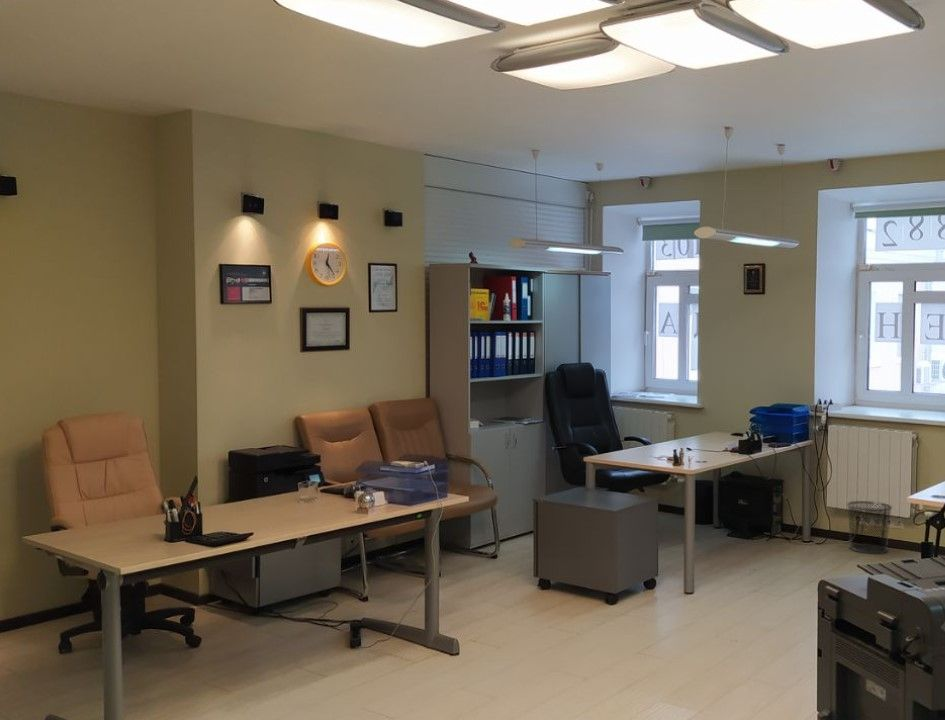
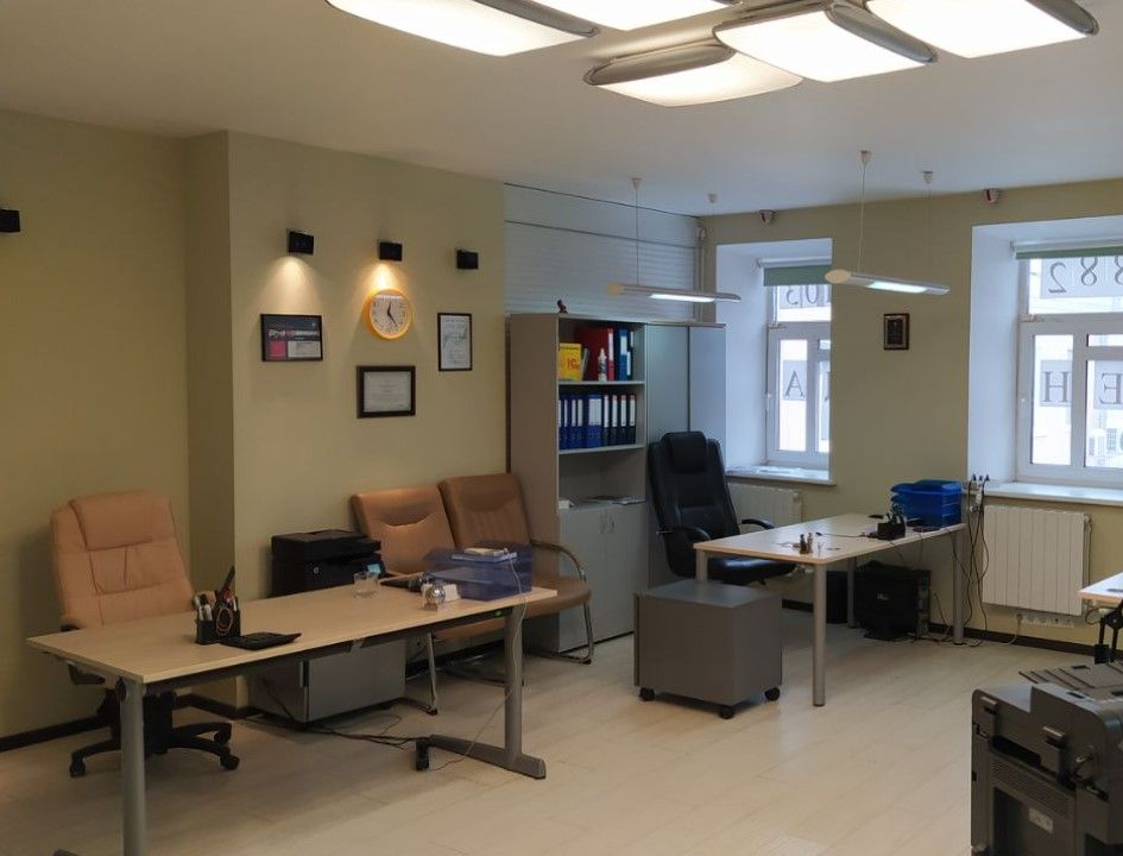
- waste bin [846,500,893,555]
